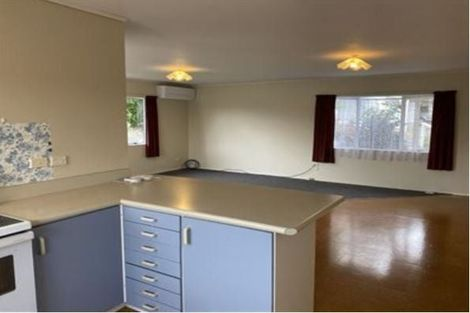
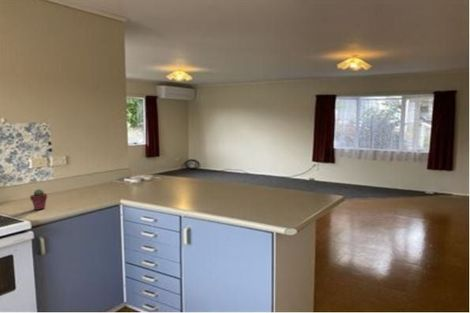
+ potted succulent [29,188,48,211]
